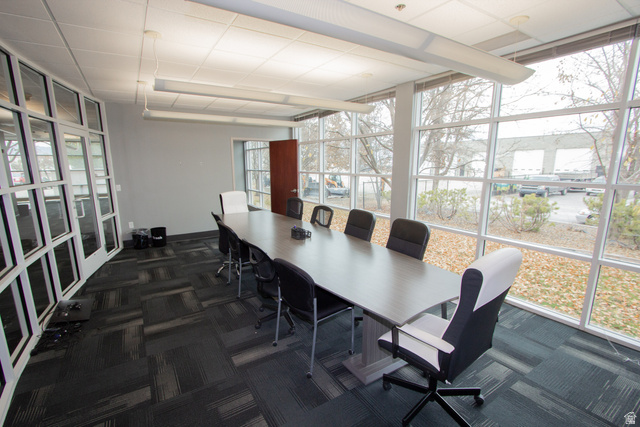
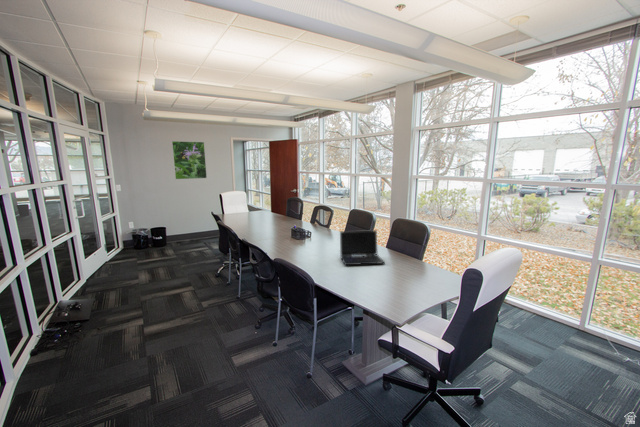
+ laptop computer [339,229,386,266]
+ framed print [171,140,208,180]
